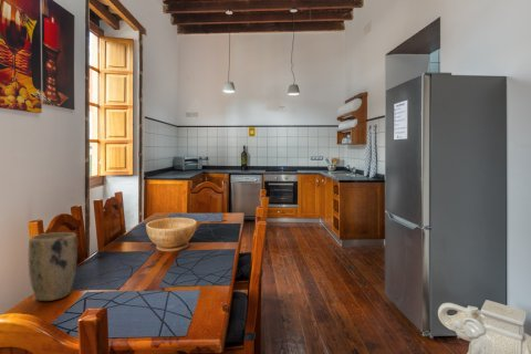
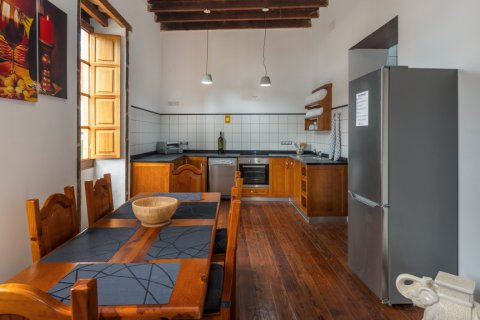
- plant pot [28,231,77,302]
